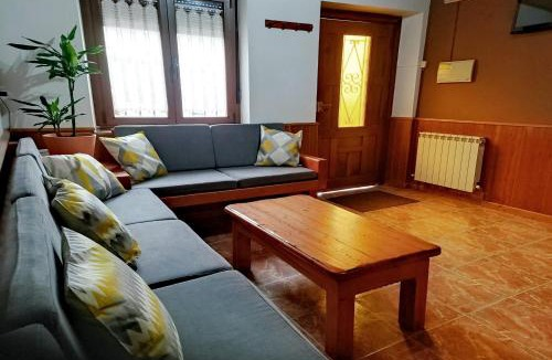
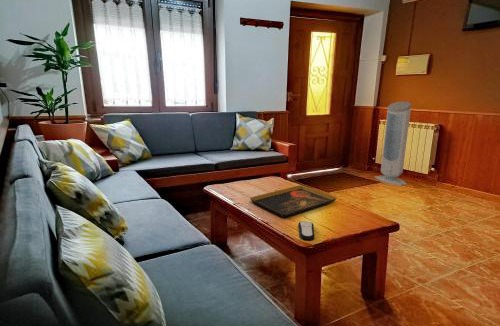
+ air purifier [374,101,412,187]
+ decorative tray [249,184,338,218]
+ remote control [297,220,316,241]
